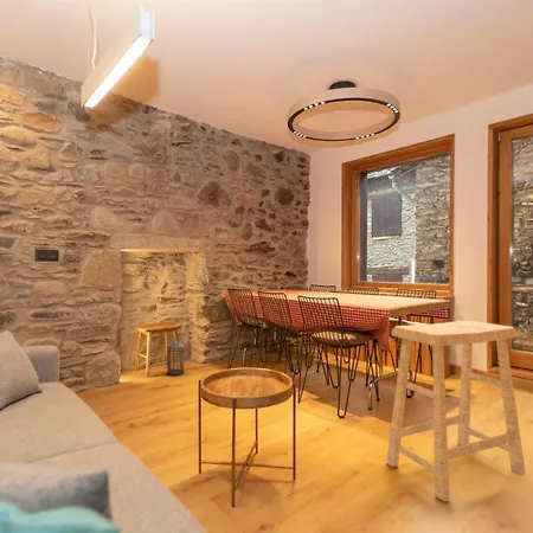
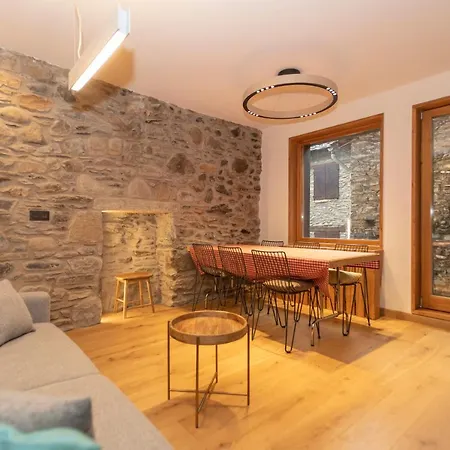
- lantern [165,333,186,377]
- stool [385,320,527,503]
